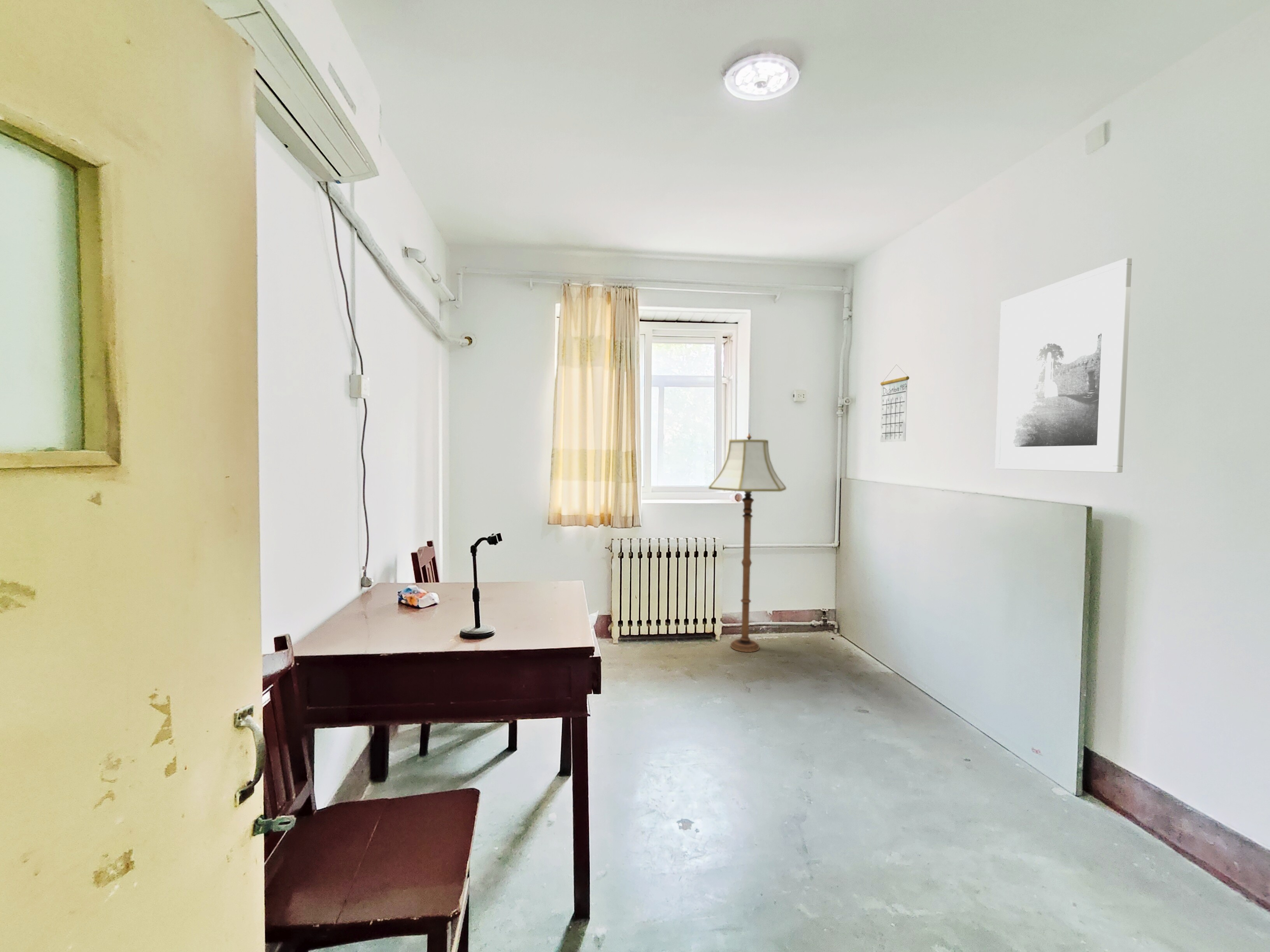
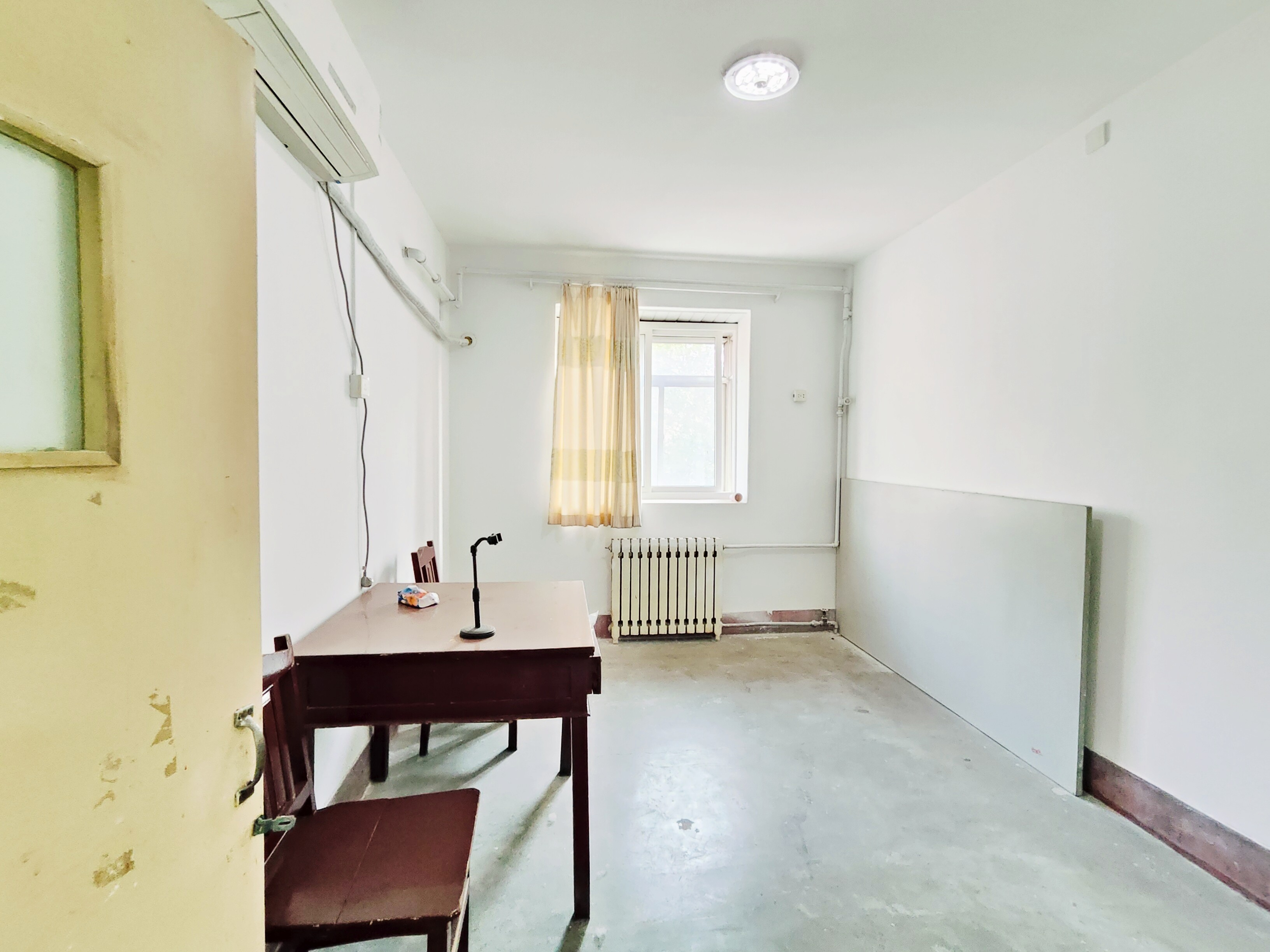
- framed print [995,257,1132,473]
- floor lamp [708,432,786,653]
- calendar [880,364,910,443]
